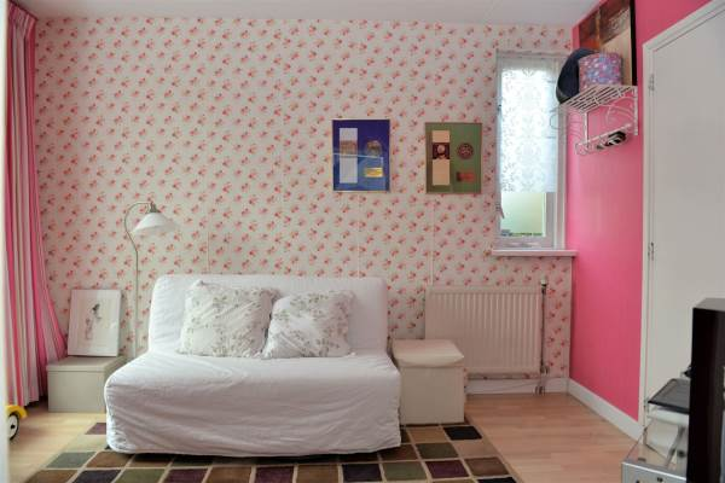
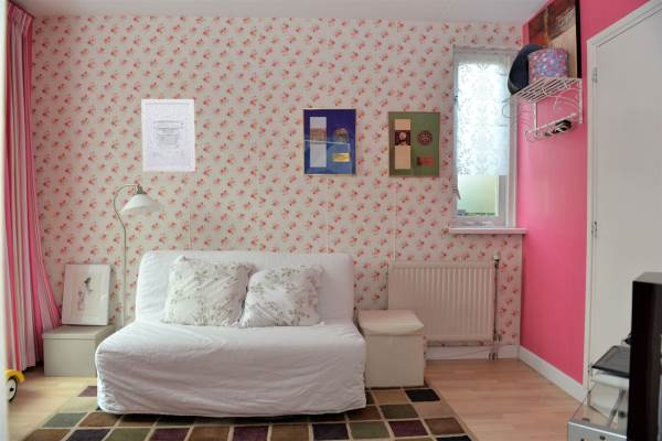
+ wall art [140,98,196,173]
